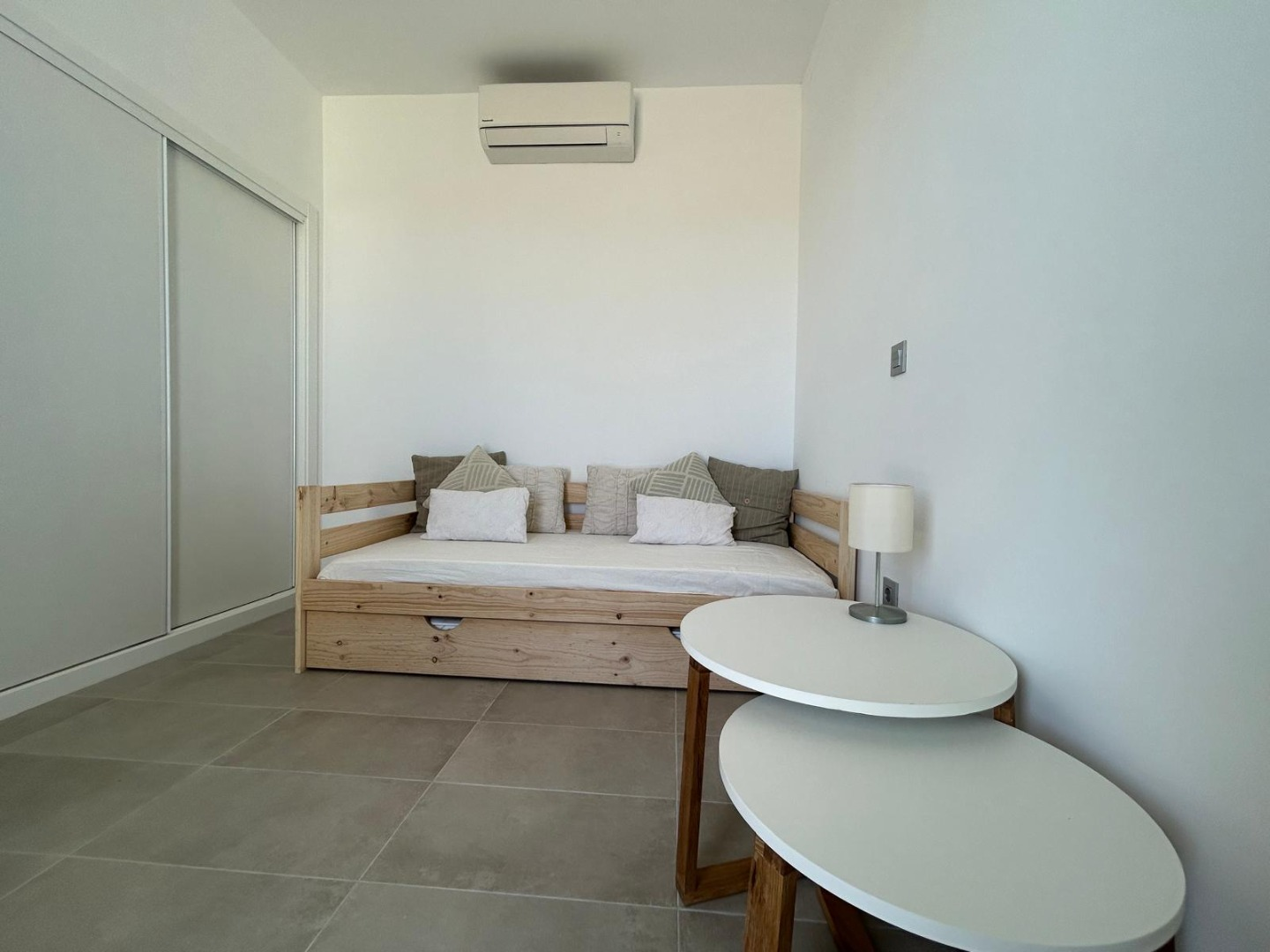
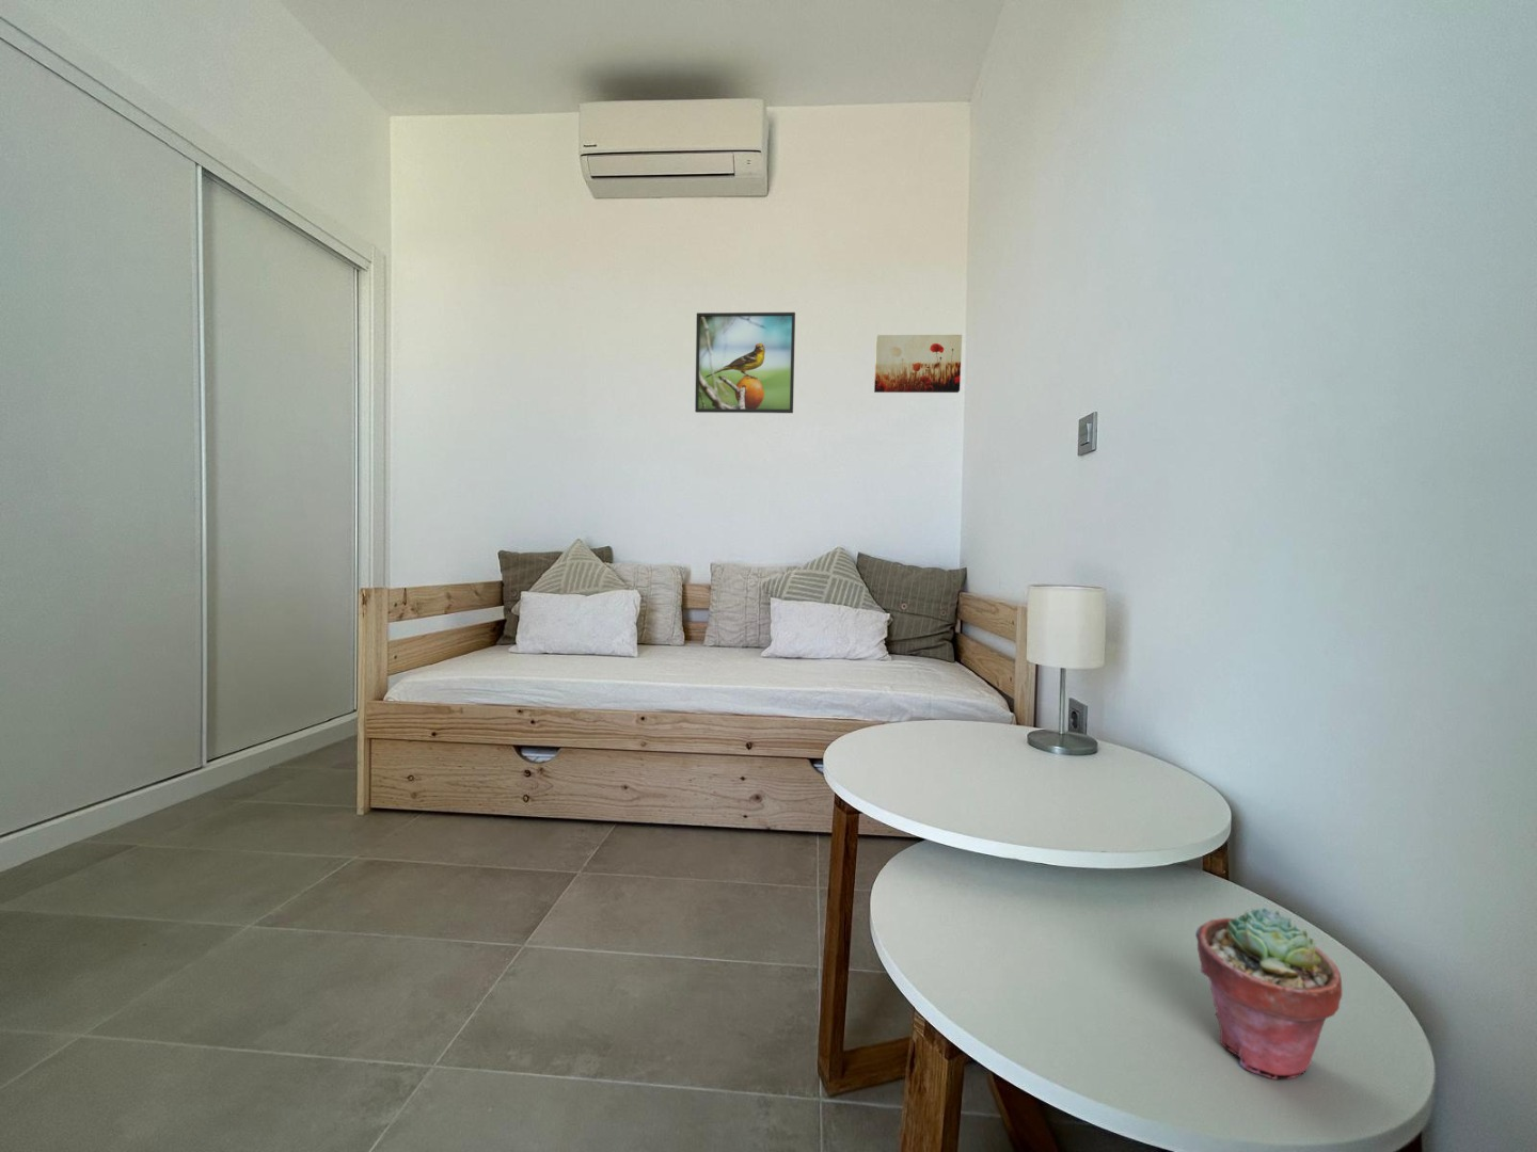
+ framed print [693,311,796,414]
+ potted succulent [1195,906,1342,1081]
+ wall art [873,334,963,393]
